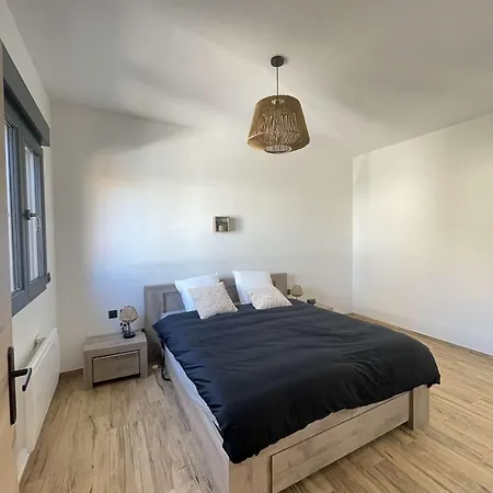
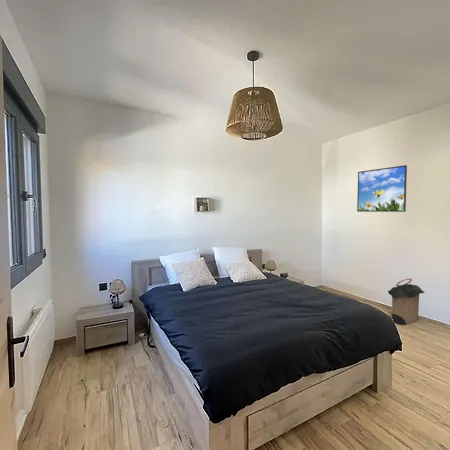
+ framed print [356,164,408,213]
+ laundry hamper [387,278,426,325]
